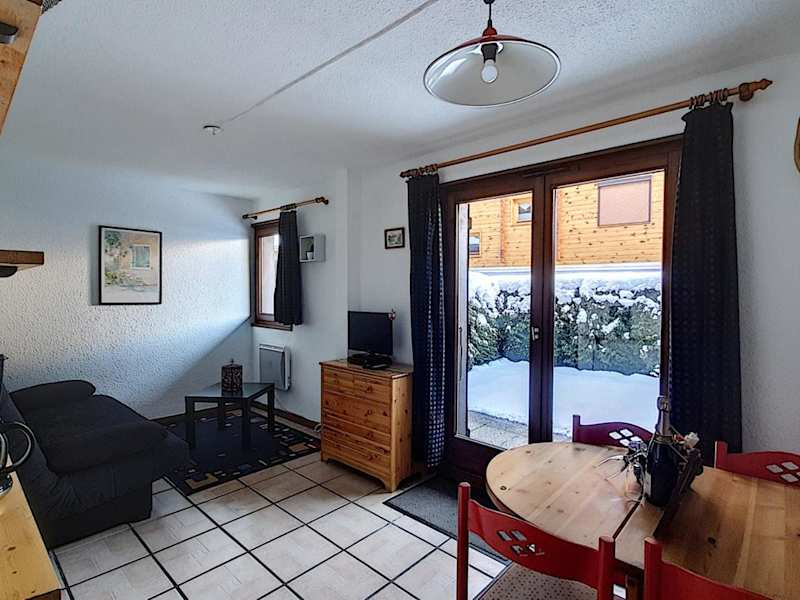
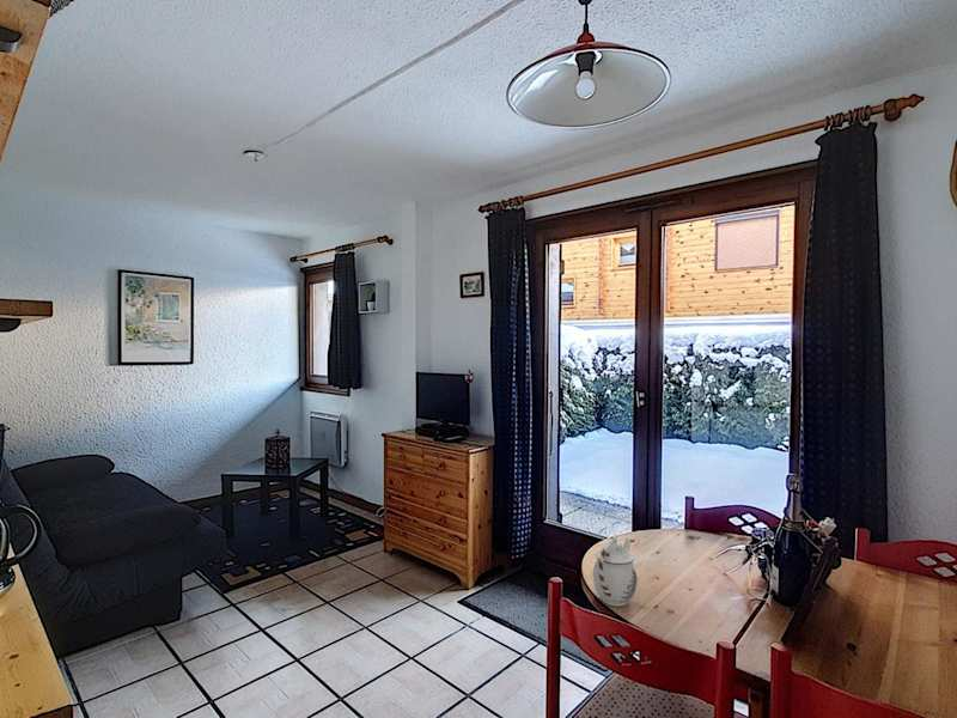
+ teapot [592,535,639,608]
